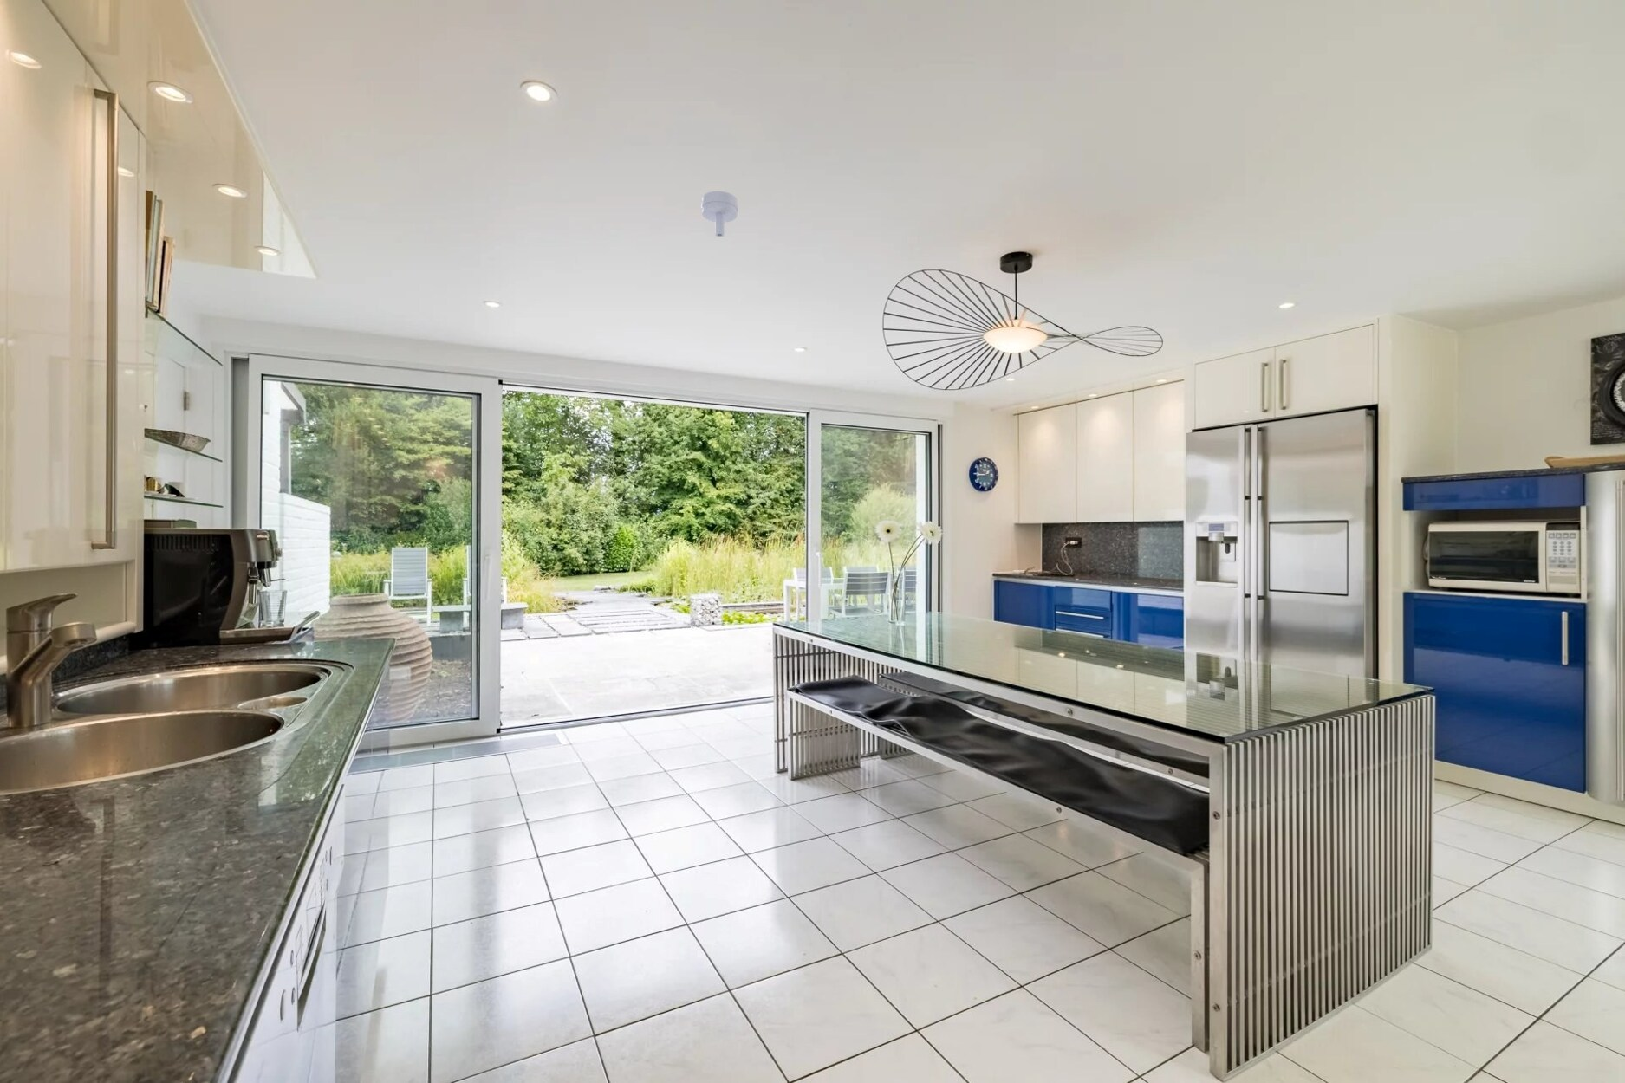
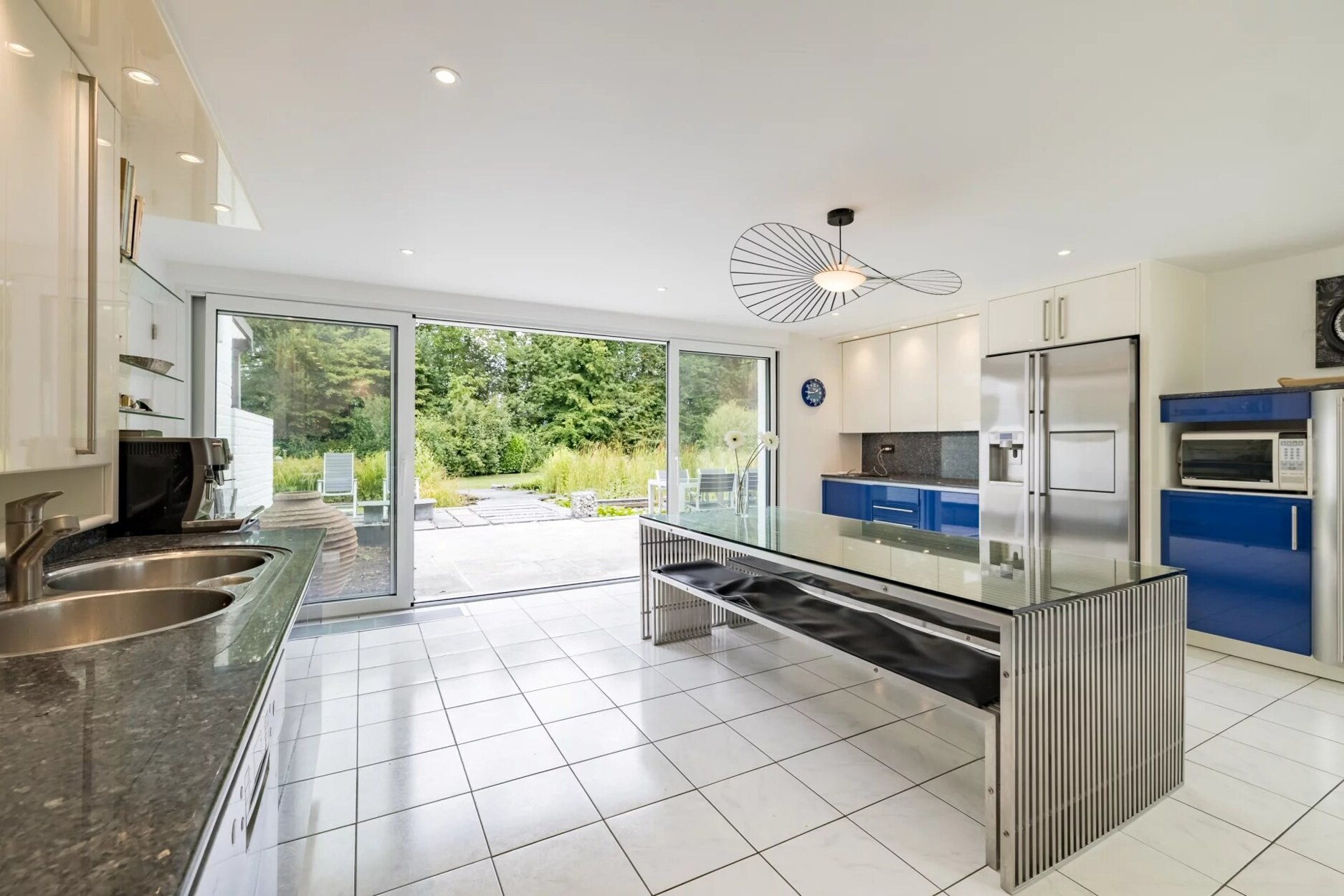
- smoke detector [700,191,739,237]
